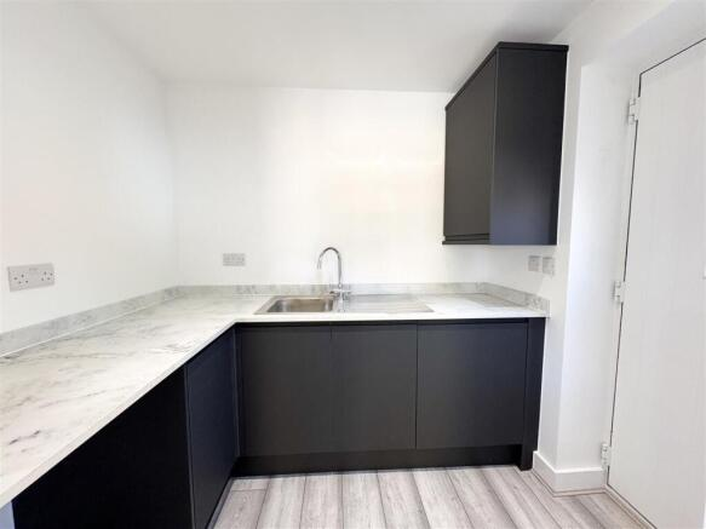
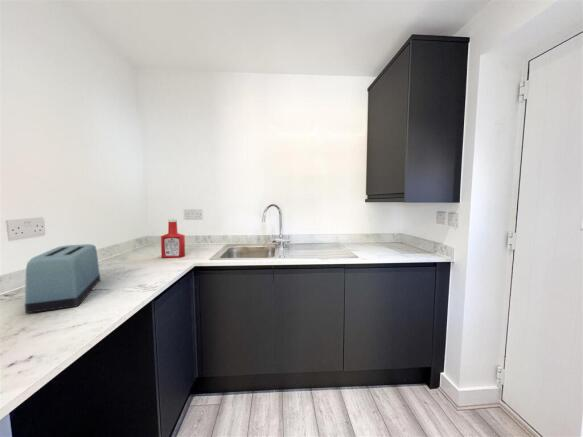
+ toaster [24,243,101,314]
+ soap bottle [160,218,186,259]
